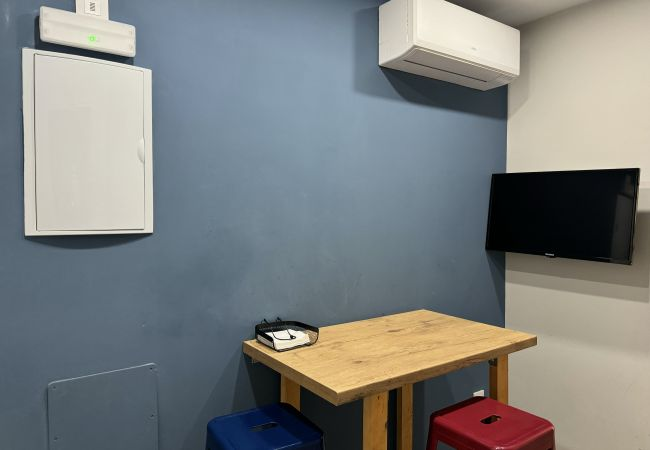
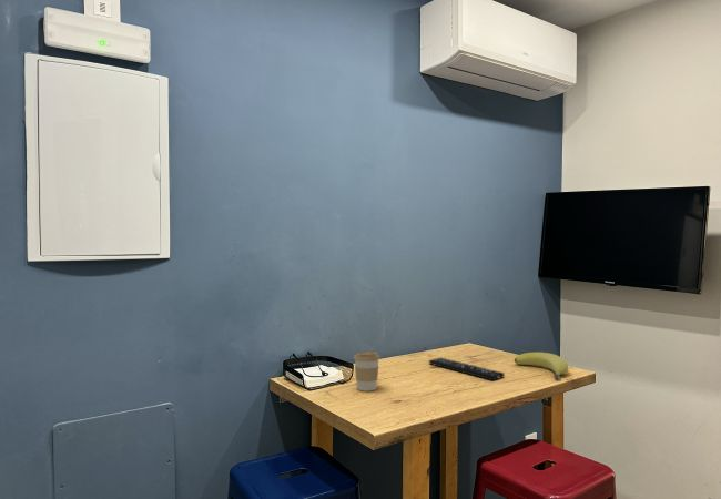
+ remote control [428,356,506,381]
+ coffee cup [353,350,382,393]
+ banana [514,352,569,380]
